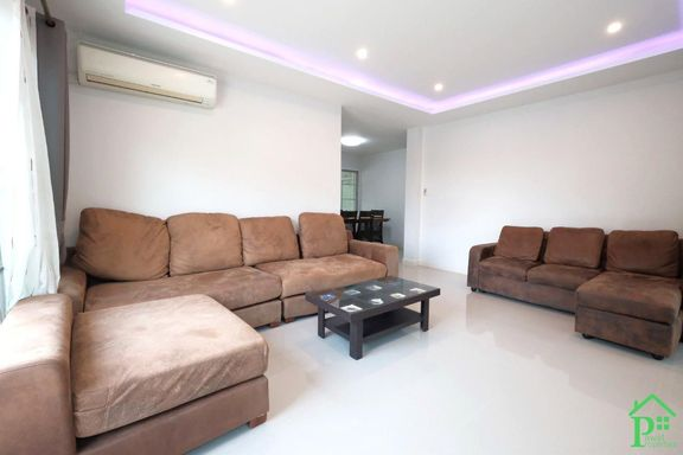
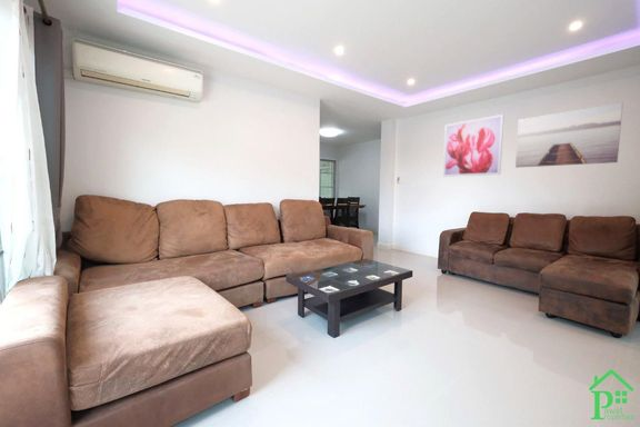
+ wall art [442,113,506,178]
+ wall art [514,101,624,169]
